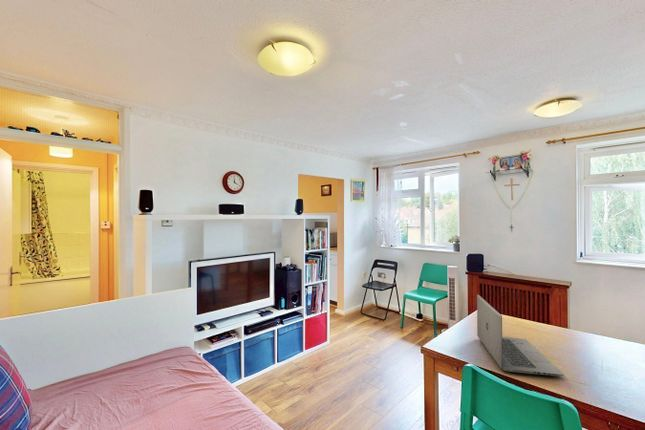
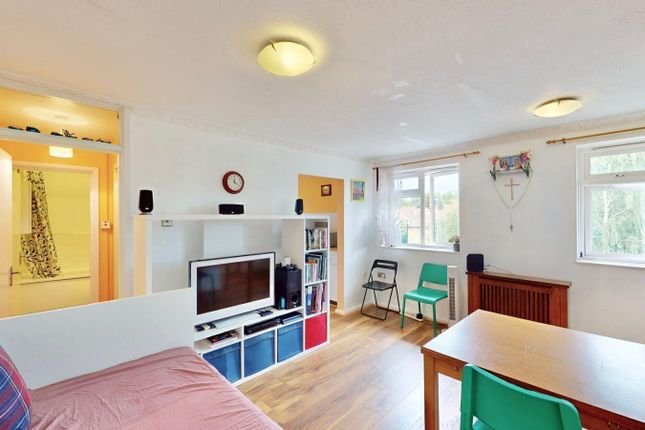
- laptop [476,293,565,377]
